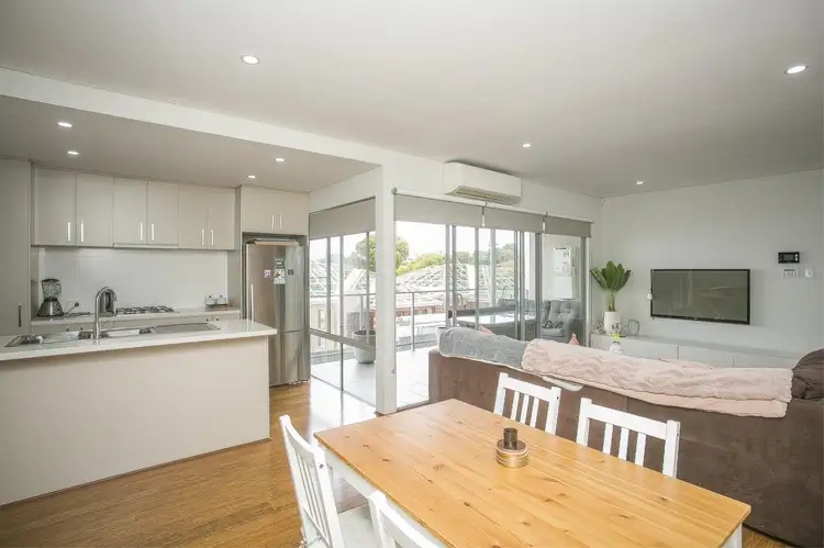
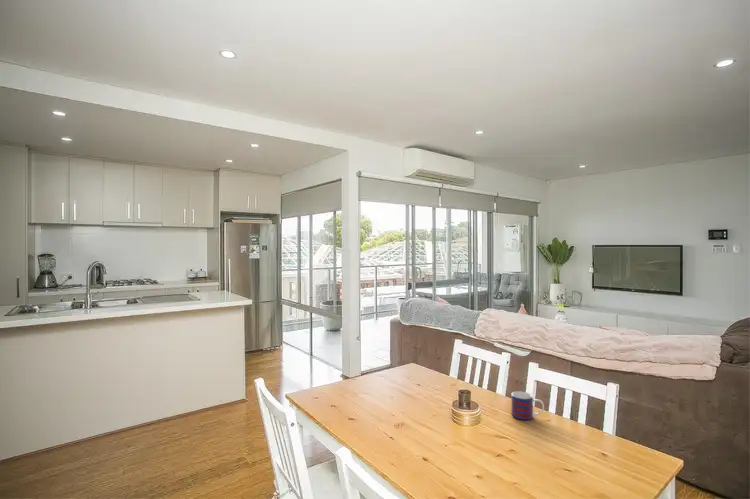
+ mug [510,390,545,421]
